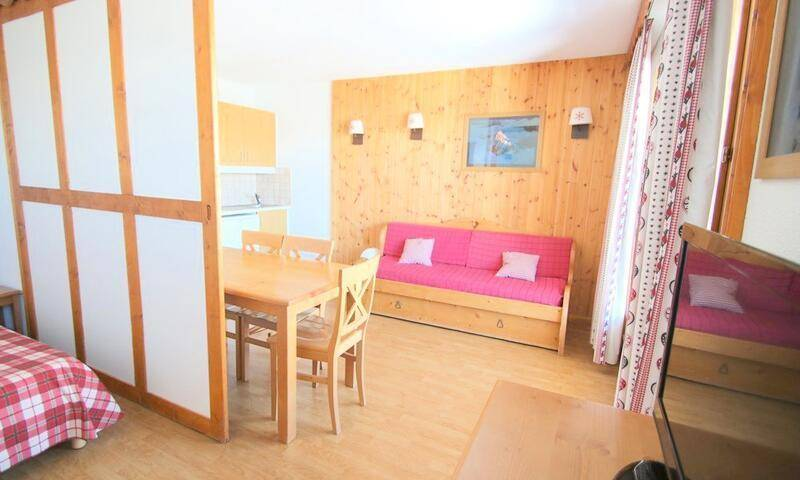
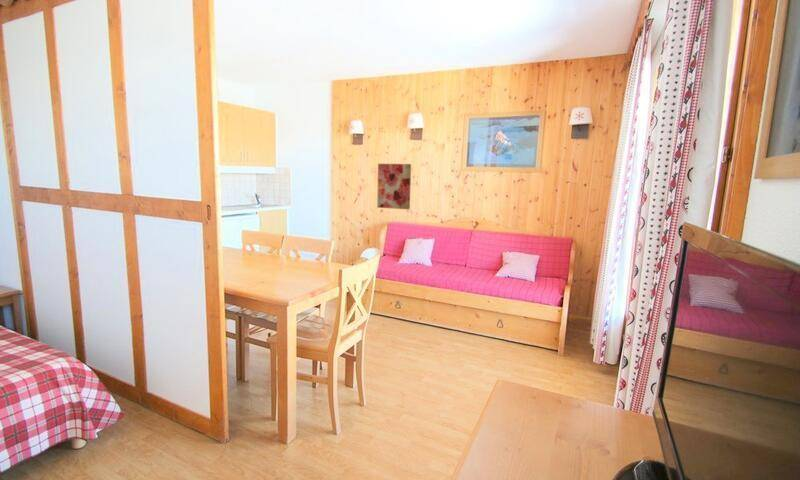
+ wall art [376,163,412,210]
